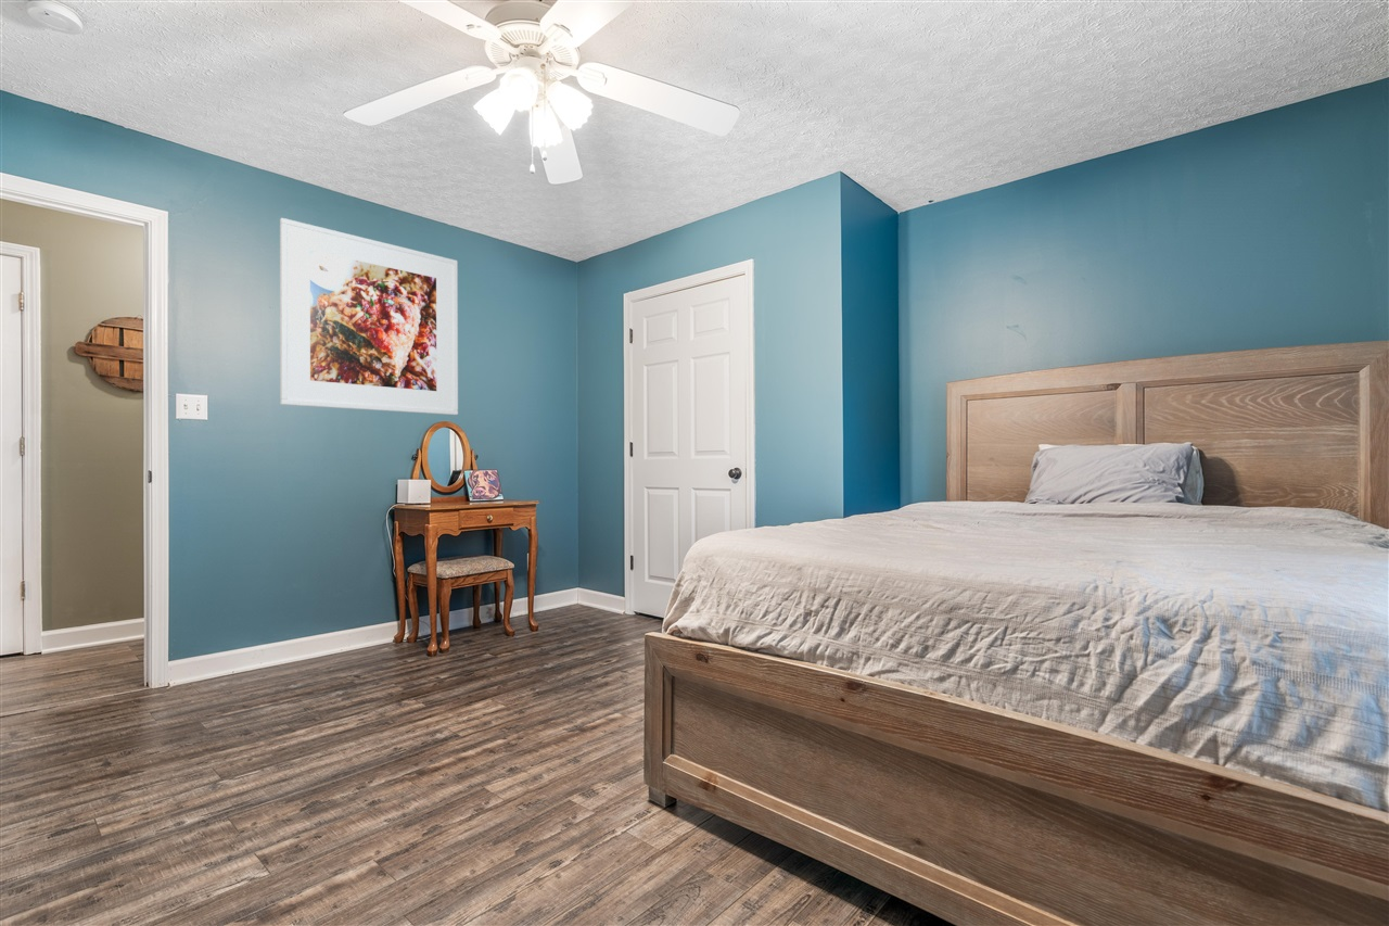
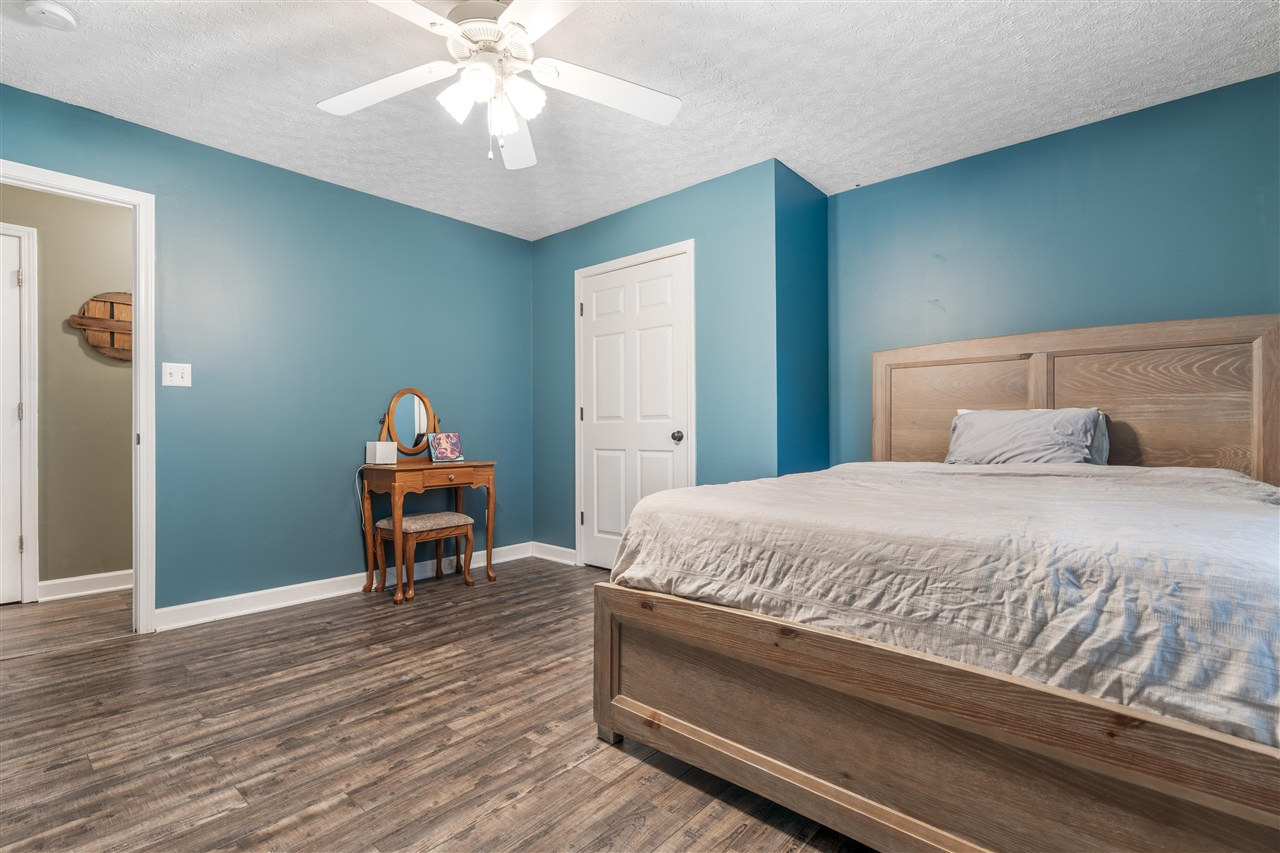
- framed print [279,217,459,416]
